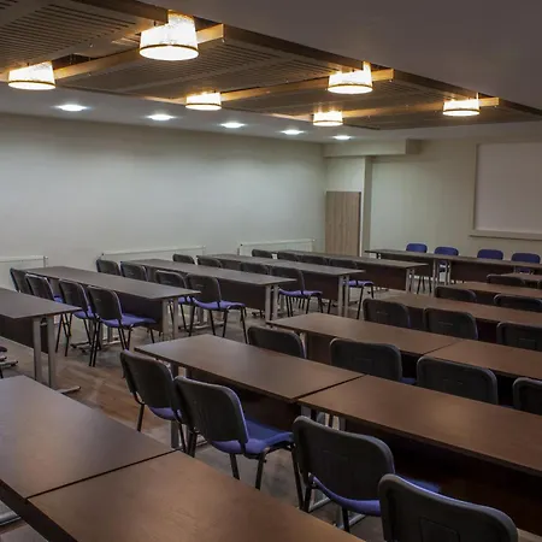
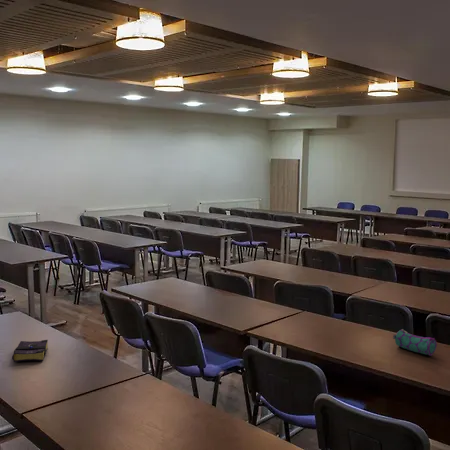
+ pencil case [392,328,438,357]
+ book [11,339,49,363]
